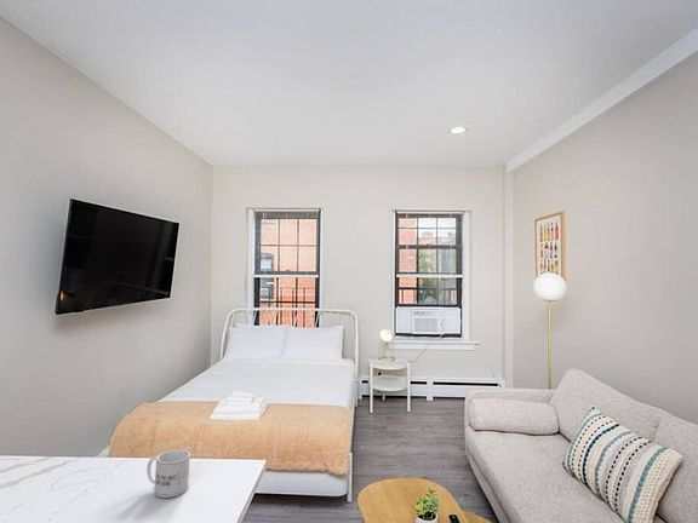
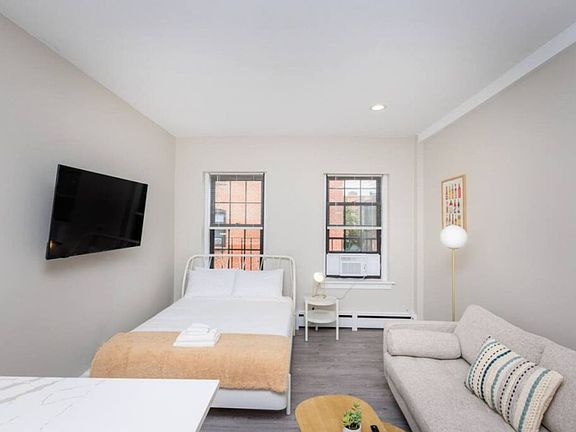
- mug [145,449,191,499]
